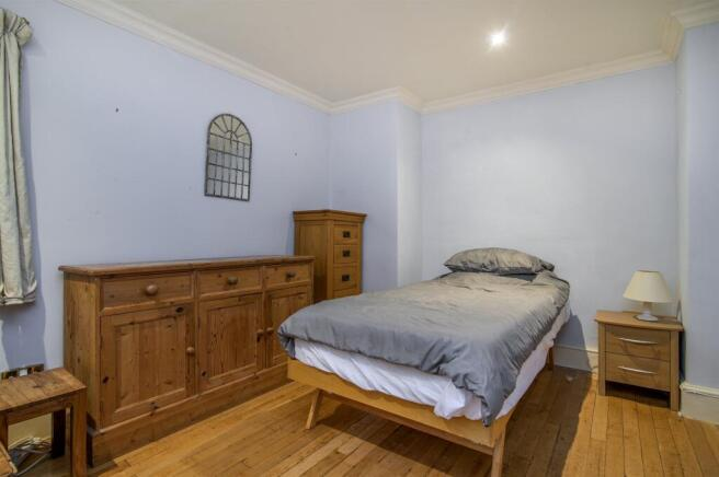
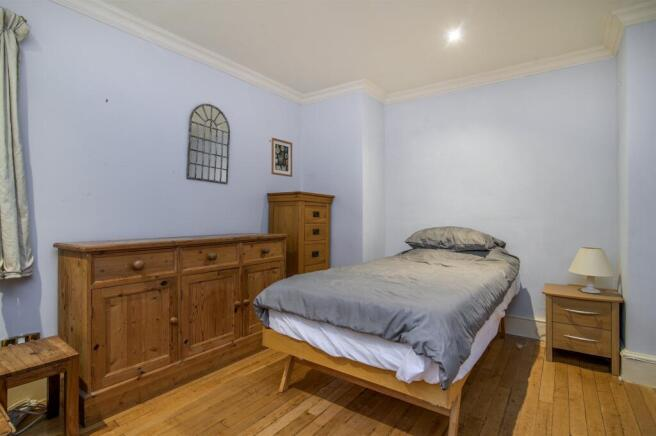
+ wall art [270,137,293,178]
